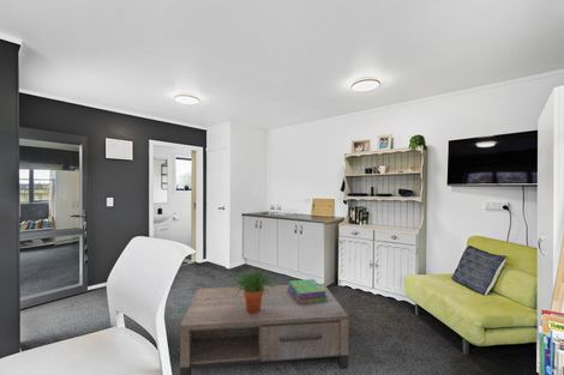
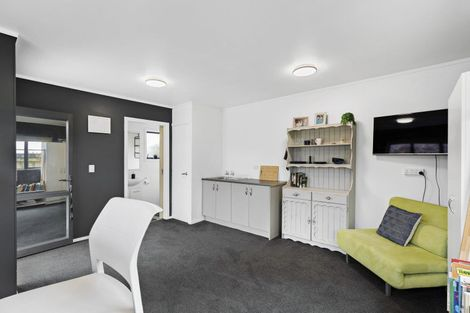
- stack of books [288,278,328,304]
- potted plant [230,270,275,314]
- coffee table [179,283,350,375]
